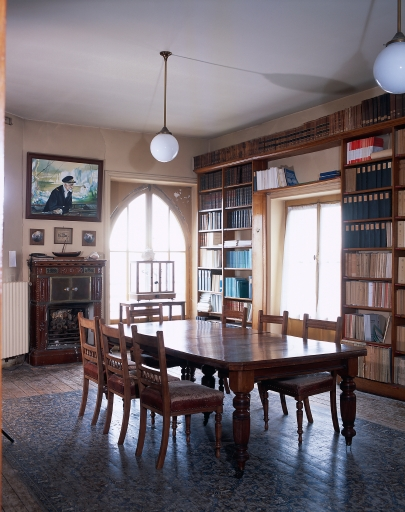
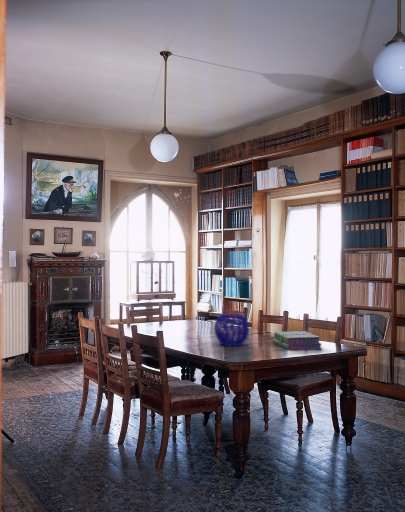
+ stack of books [272,330,322,351]
+ decorative bowl [213,313,250,347]
